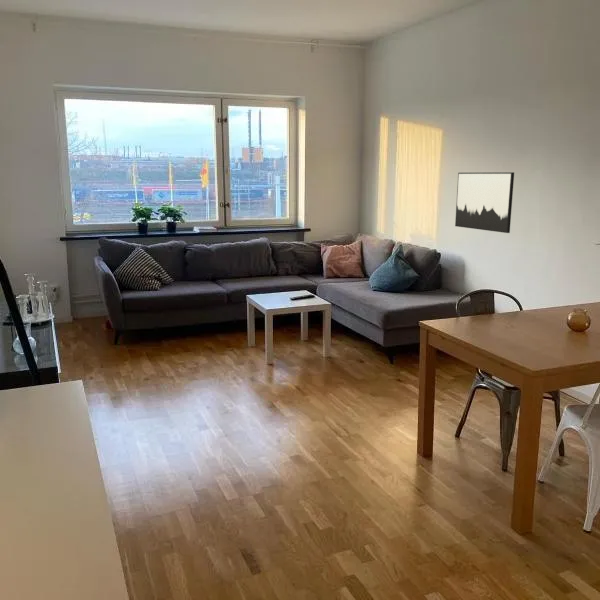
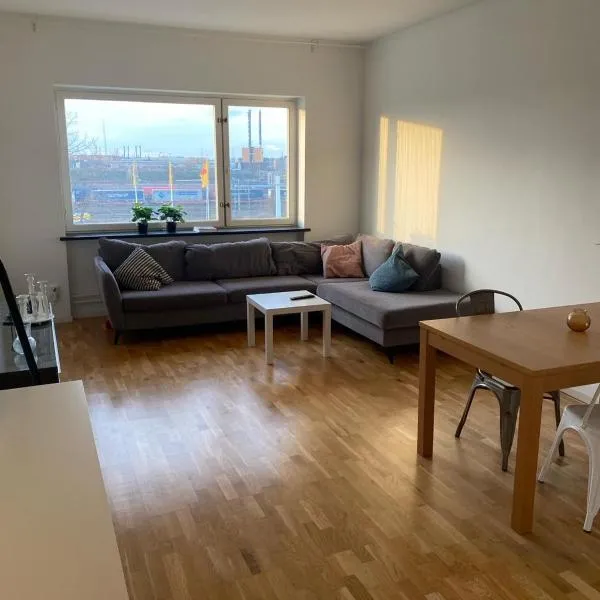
- wall art [454,171,515,234]
